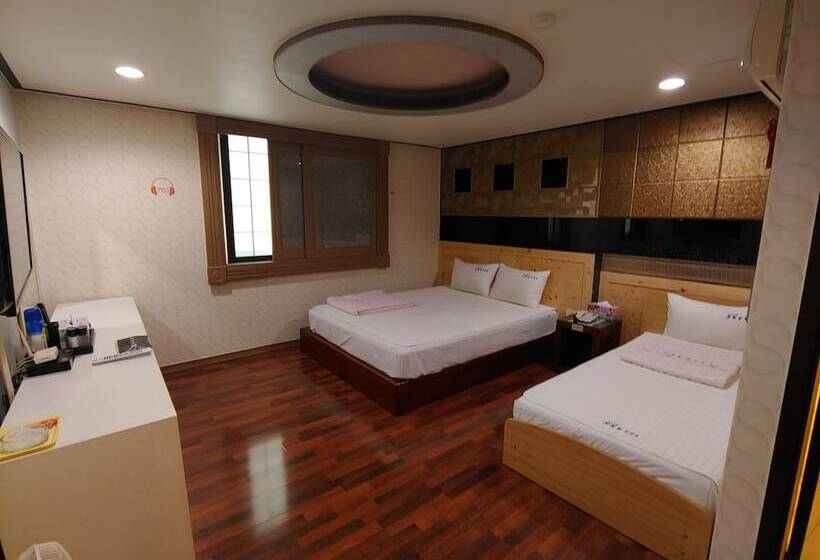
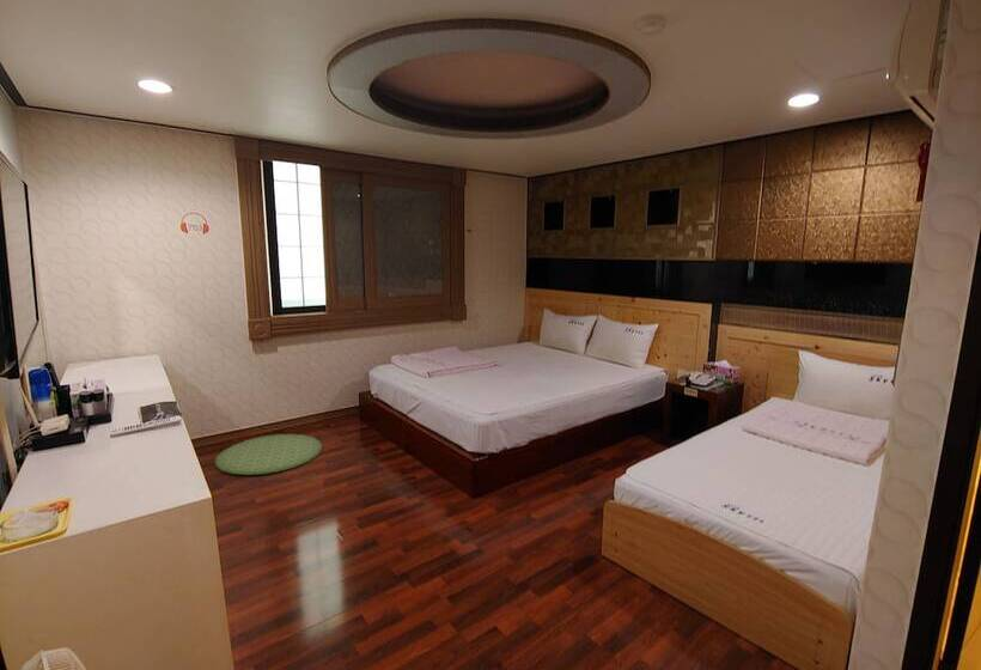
+ bath mat [214,433,323,476]
